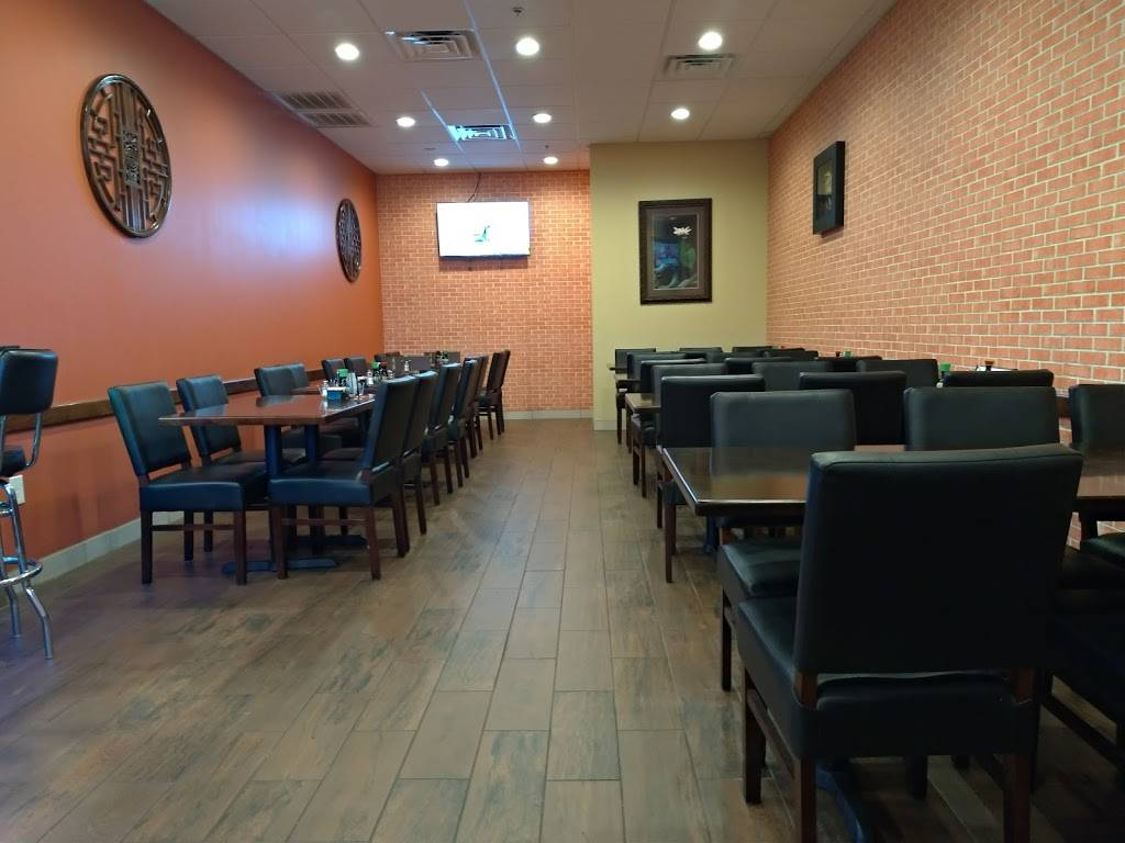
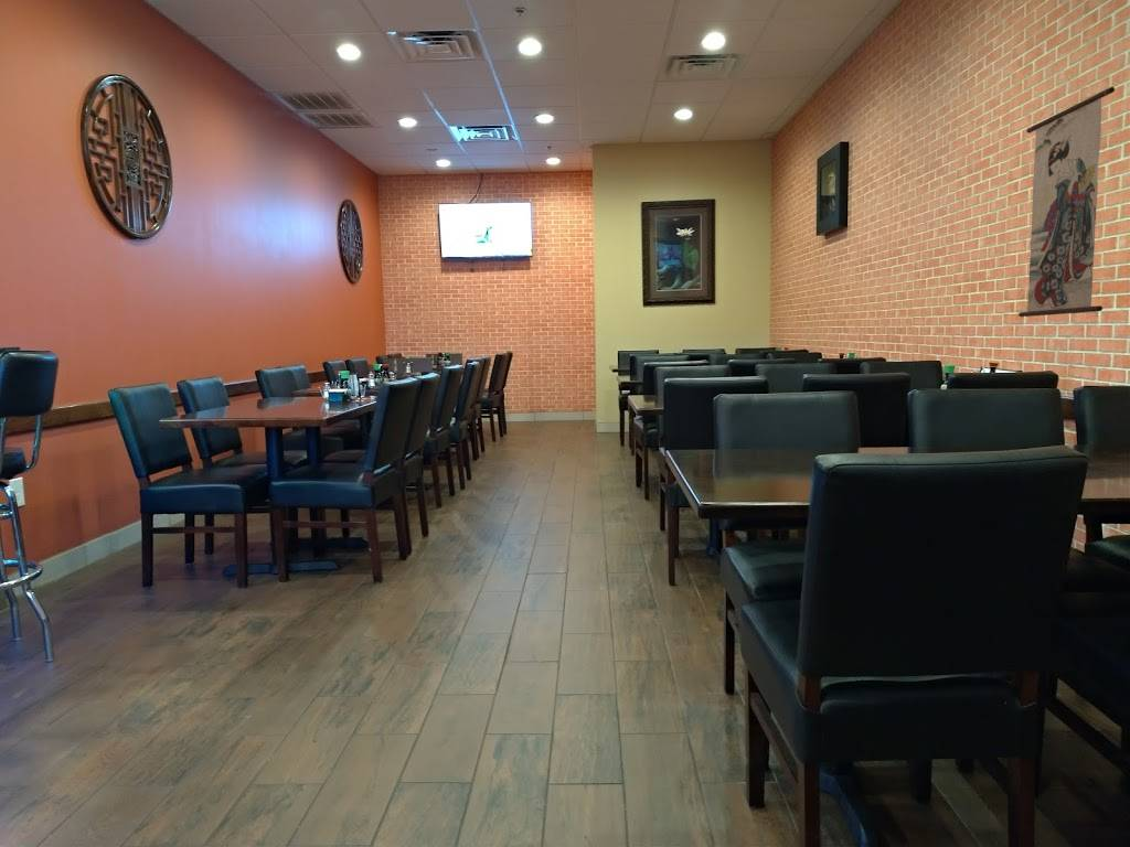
+ wall scroll [1017,77,1116,318]
